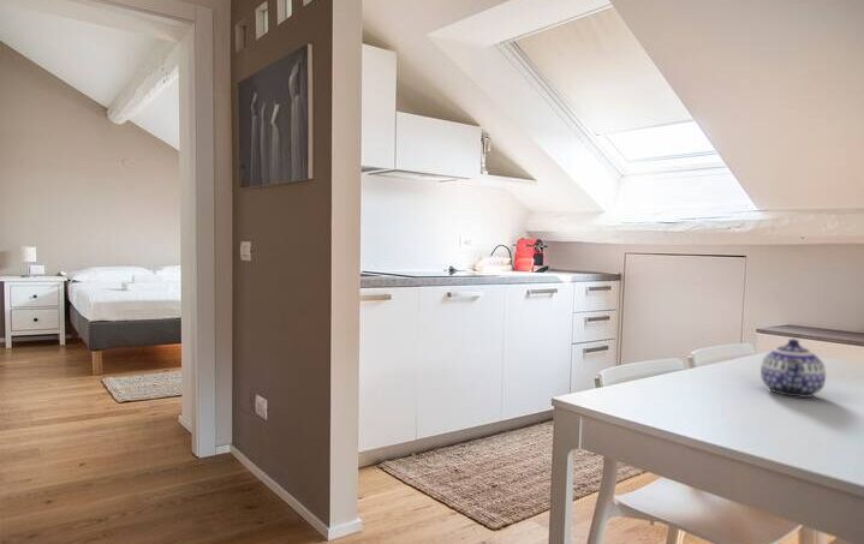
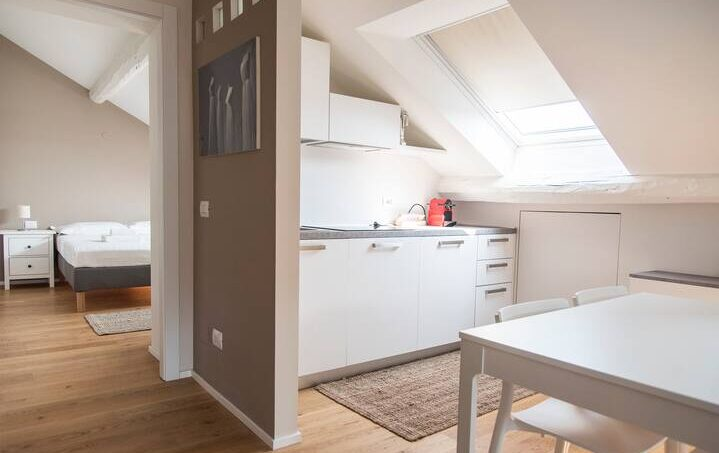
- teapot [759,337,827,399]
